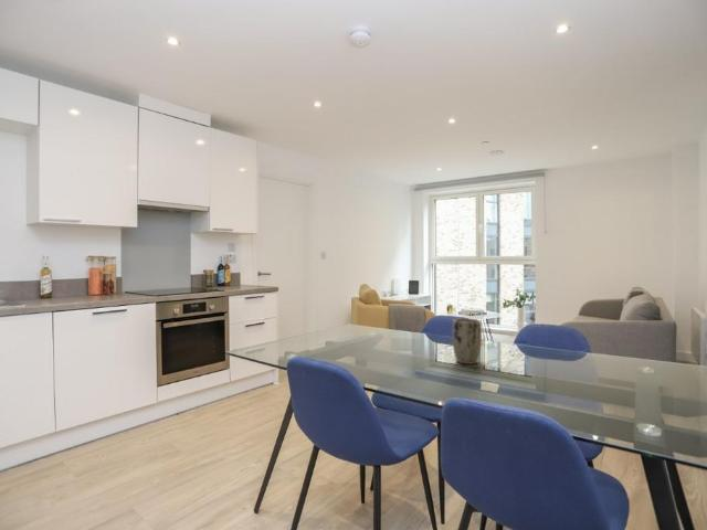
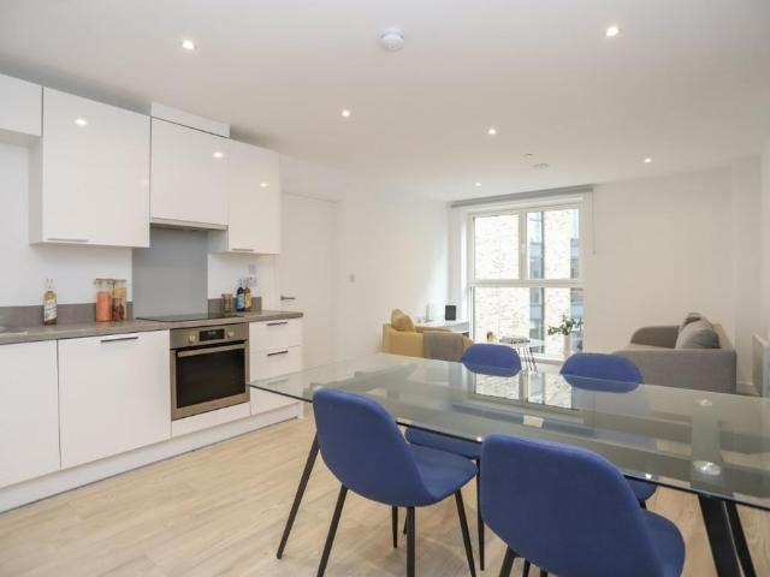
- plant pot [452,318,483,365]
